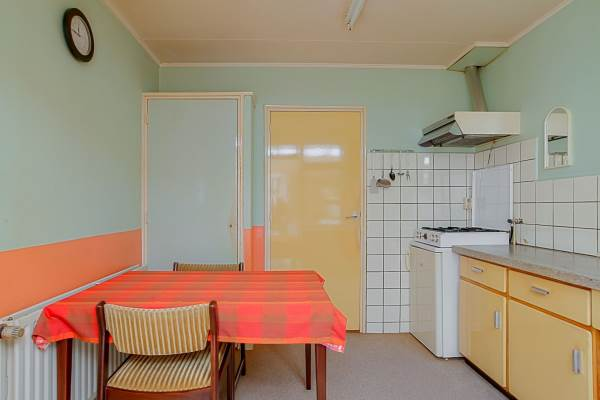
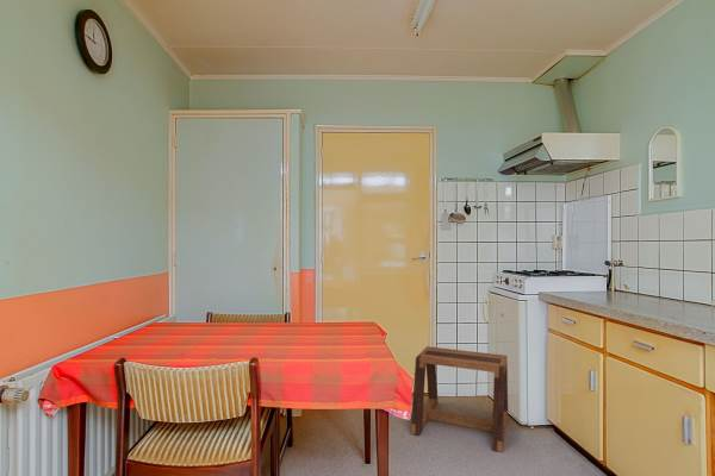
+ stool [410,345,509,453]
